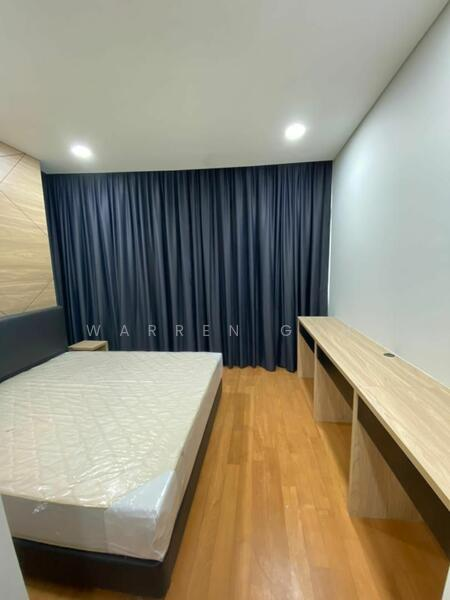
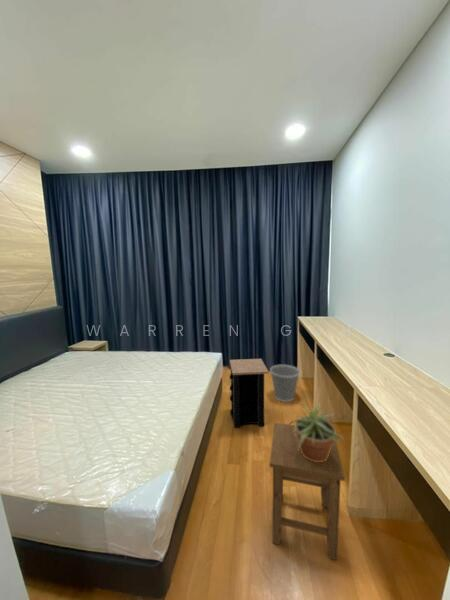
+ wastebasket [269,364,301,403]
+ stool [269,421,346,561]
+ potted plant [289,401,346,462]
+ side table [229,358,270,429]
